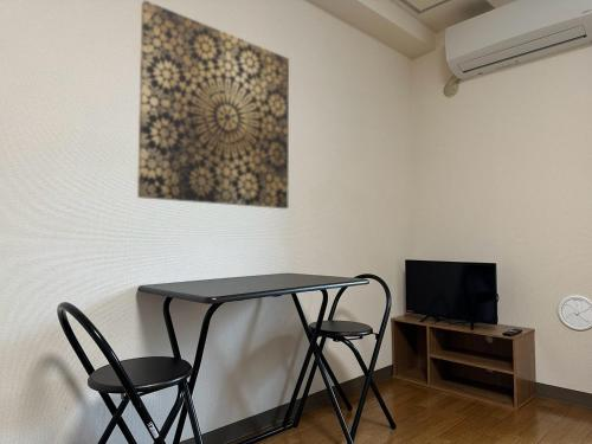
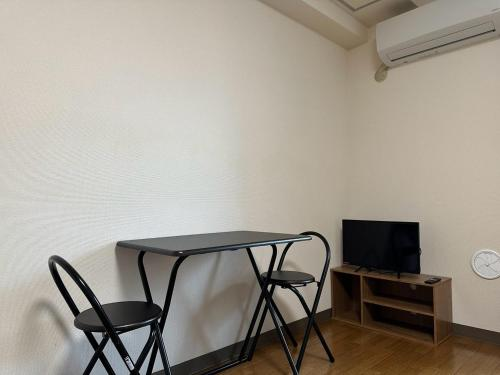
- wall art [136,0,290,210]
